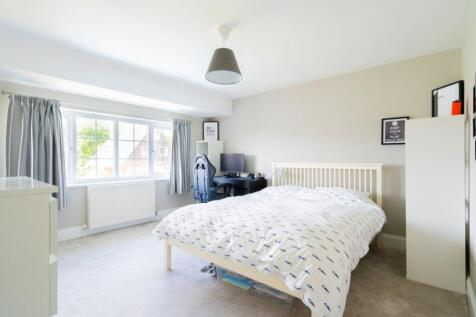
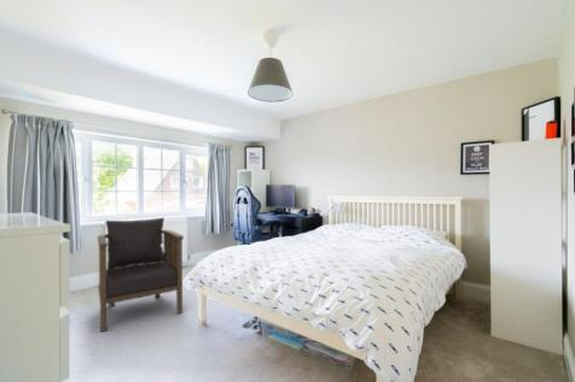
+ armchair [97,217,185,333]
